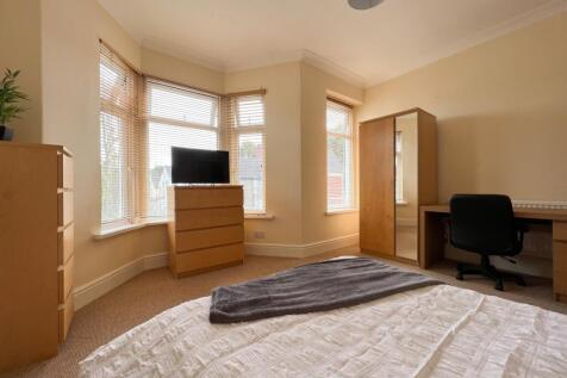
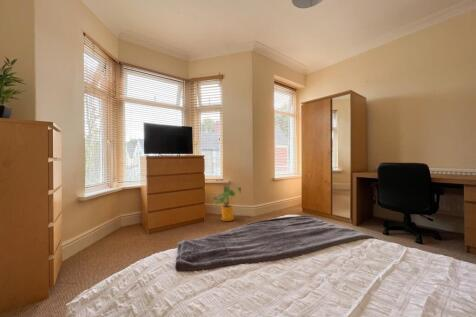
+ house plant [211,185,242,222]
